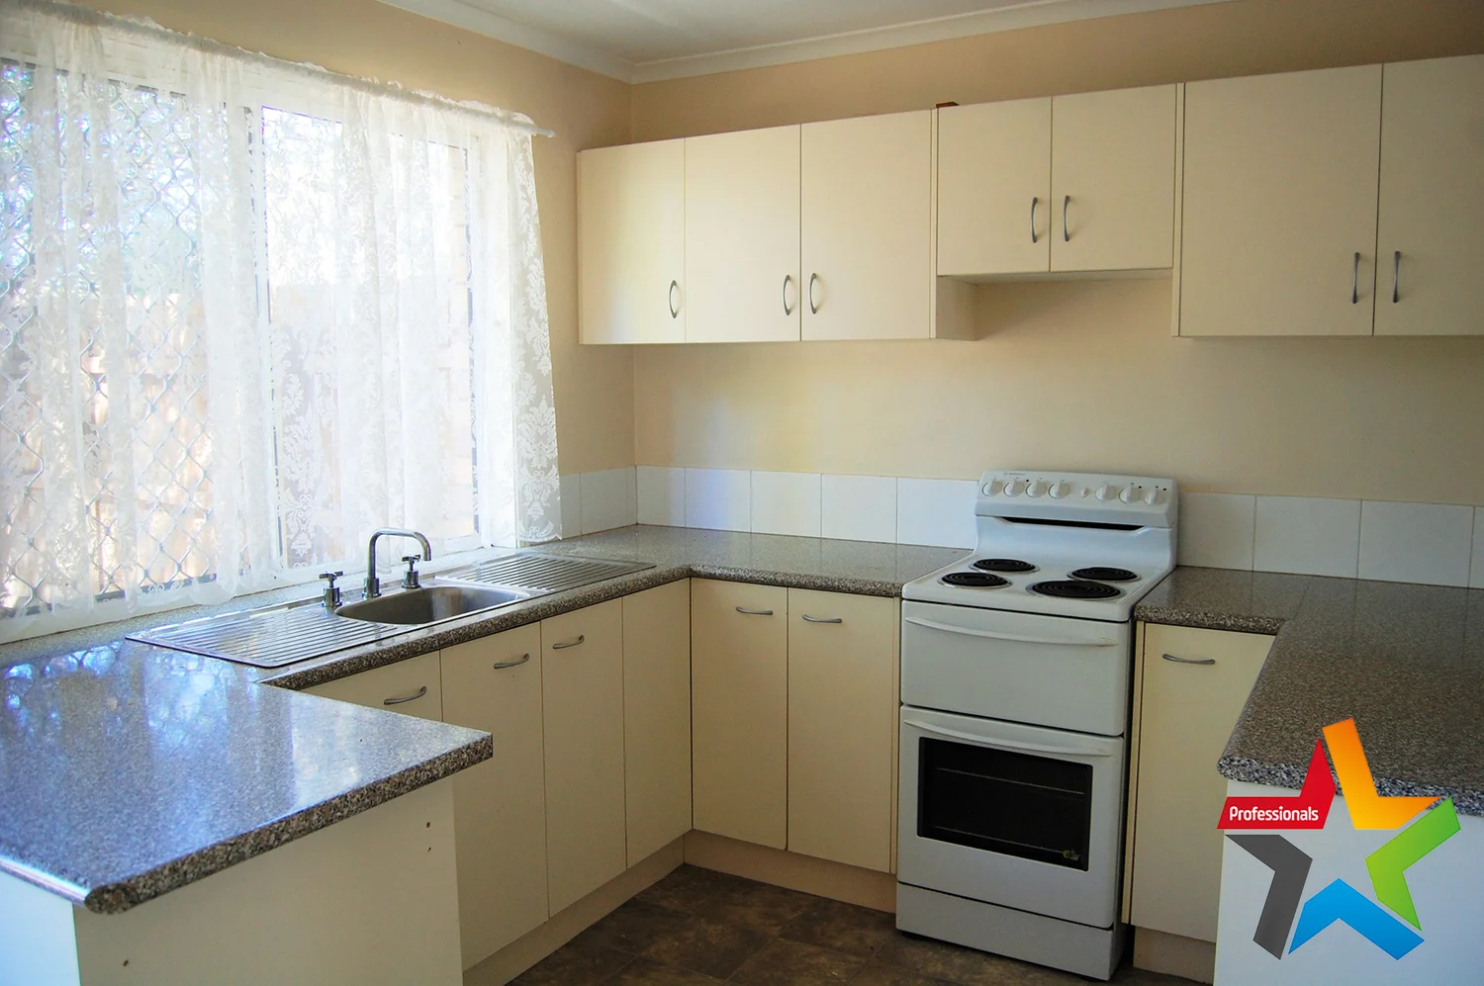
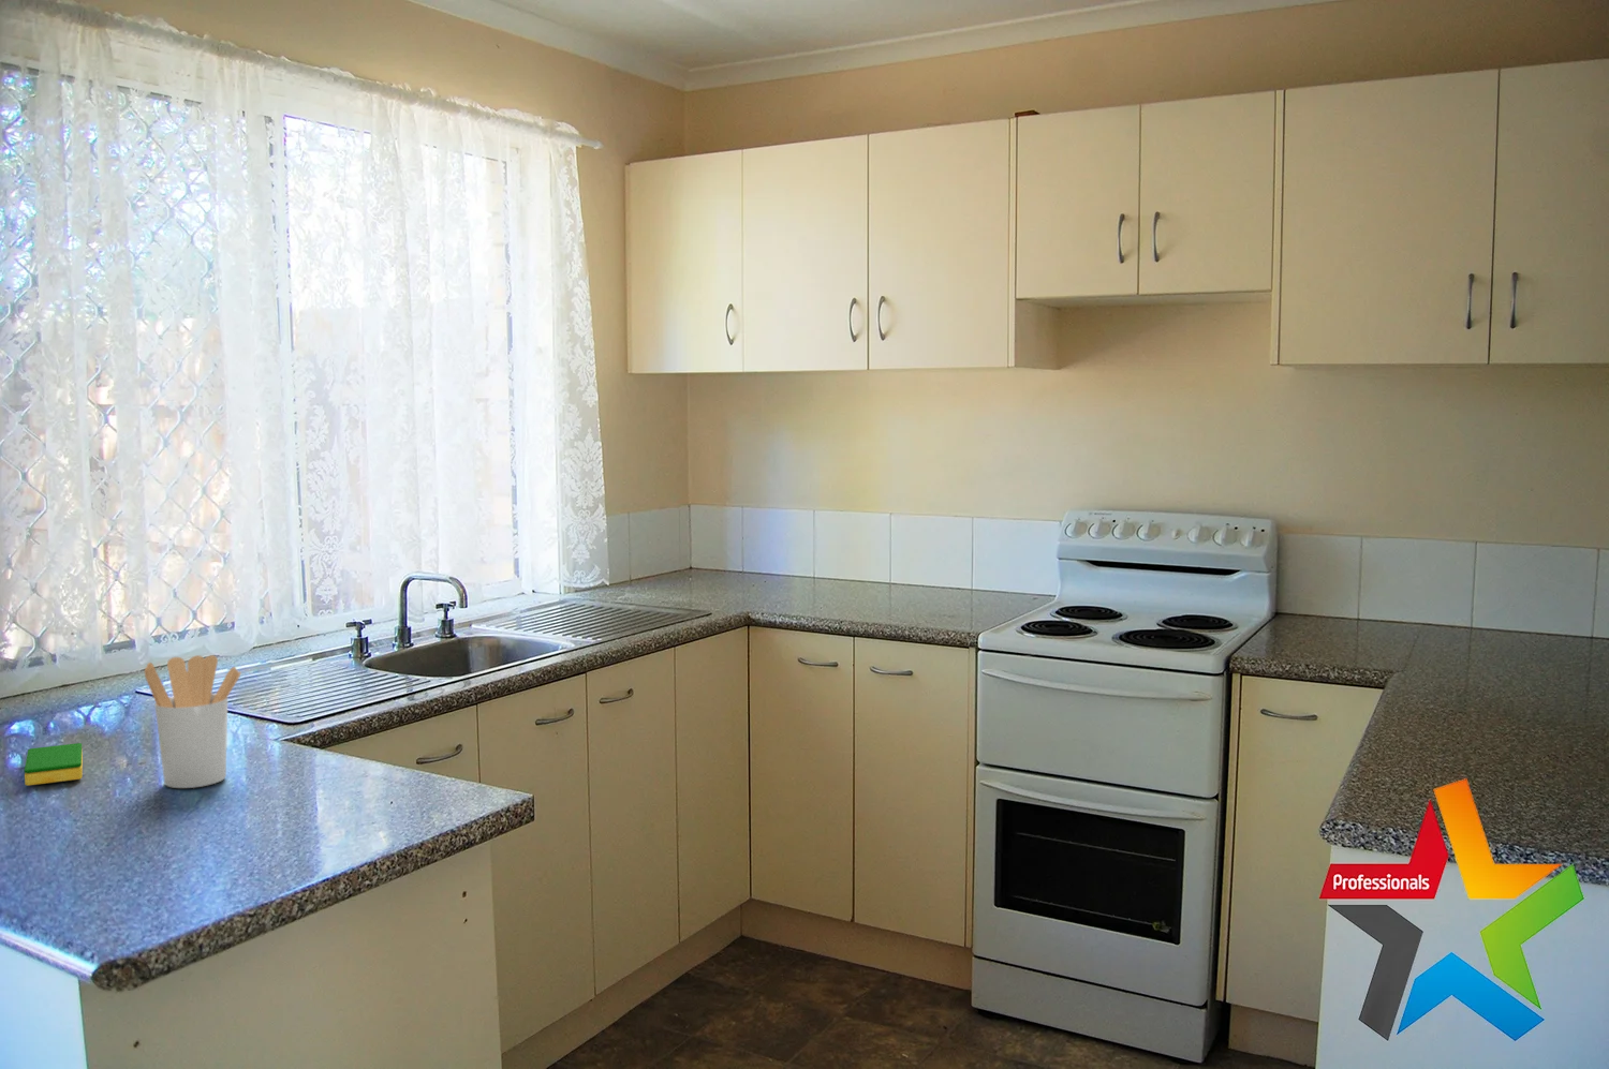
+ utensil holder [143,654,242,789]
+ dish sponge [24,742,84,787]
